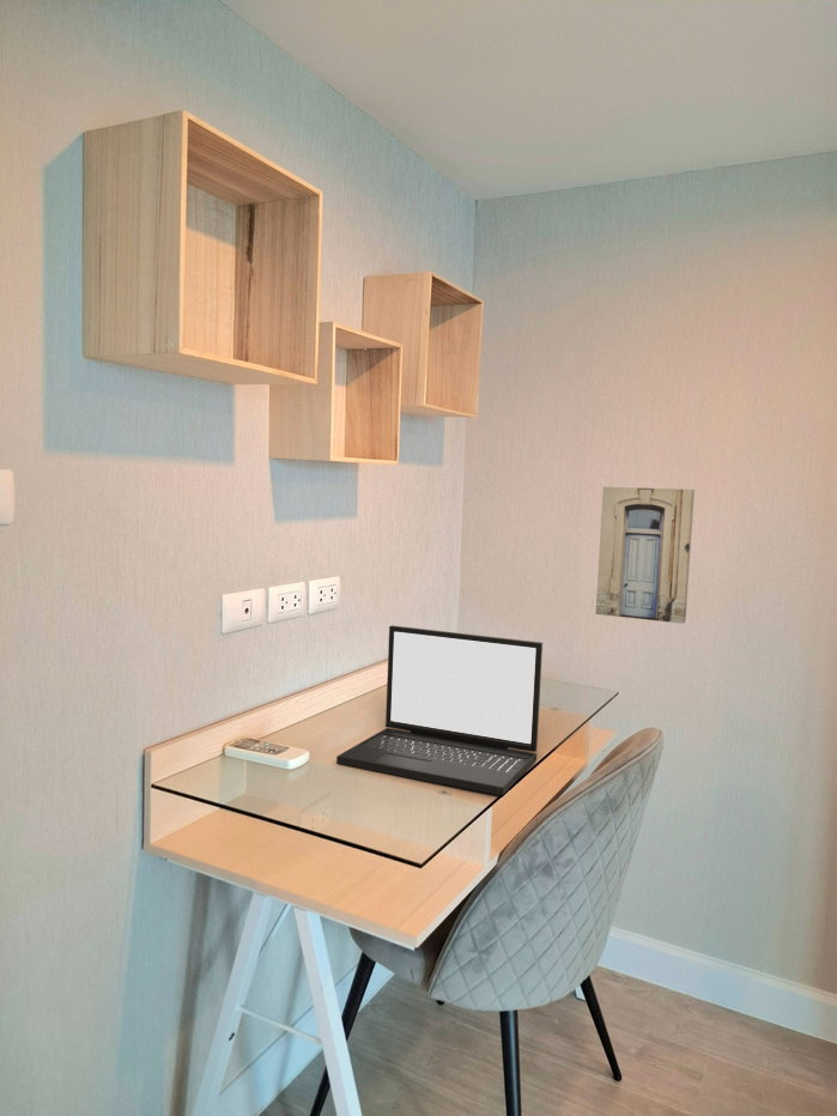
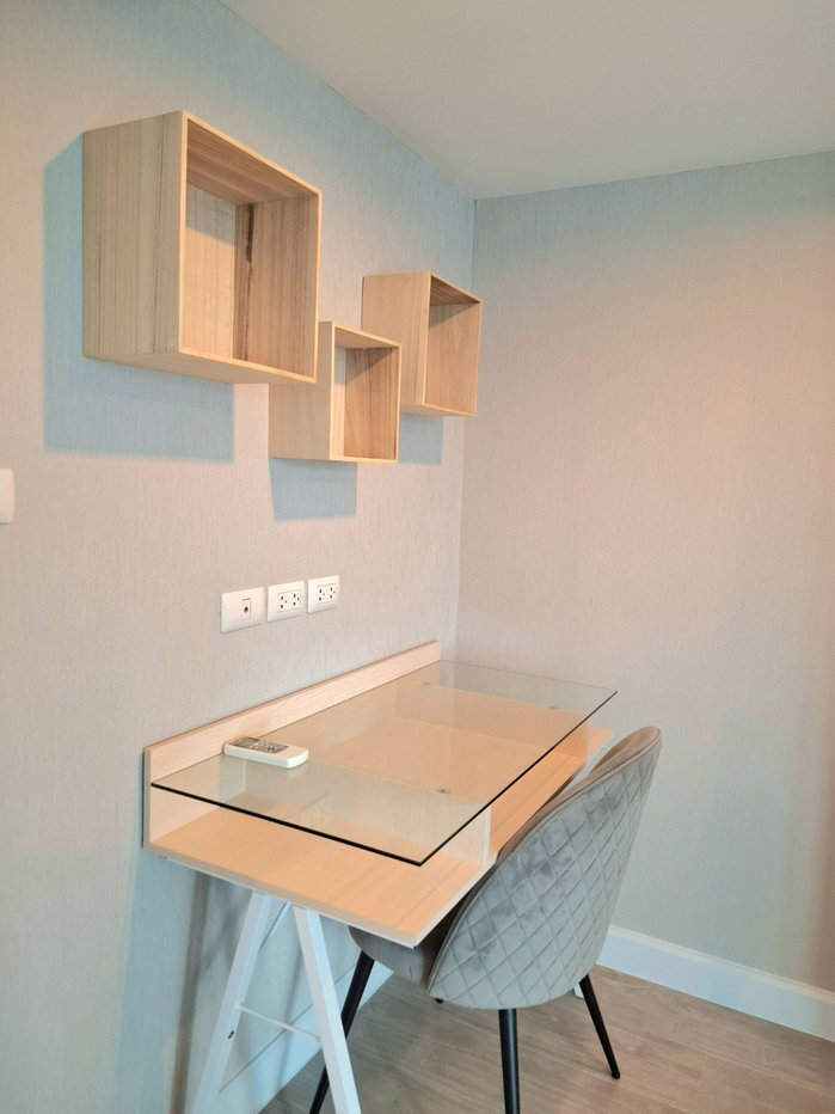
- wall art [595,486,696,625]
- laptop [335,625,544,796]
